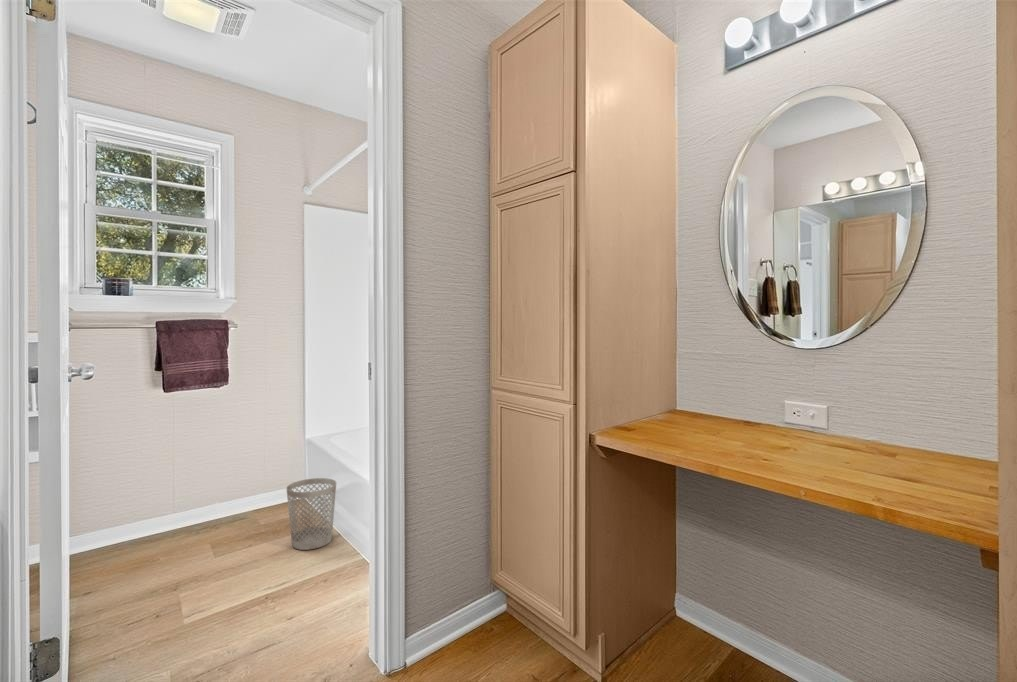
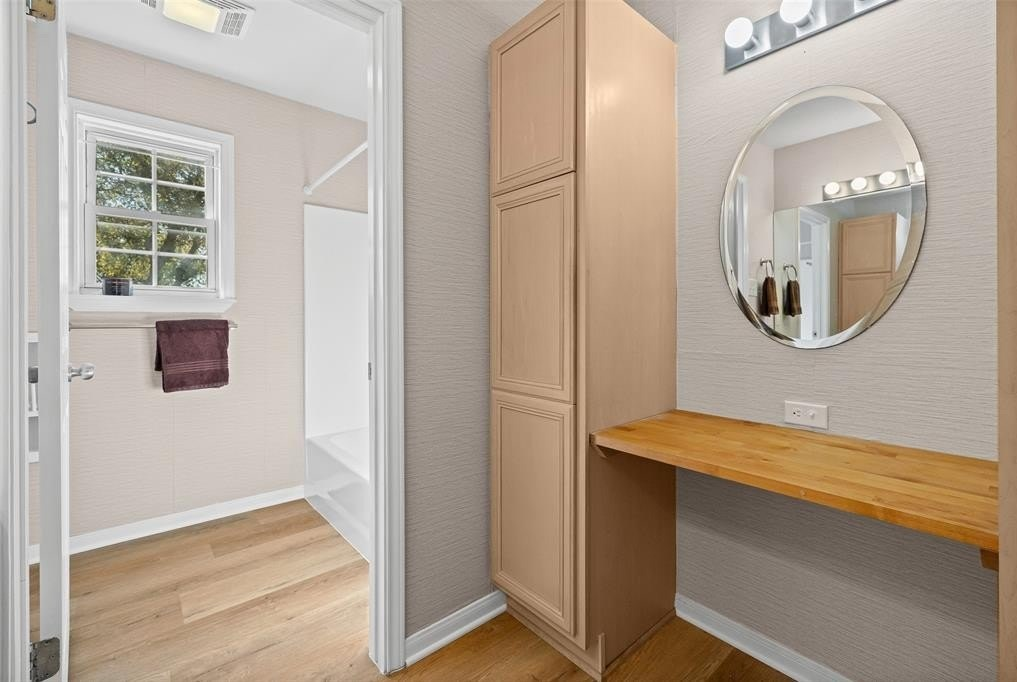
- wastebasket [285,477,337,551]
